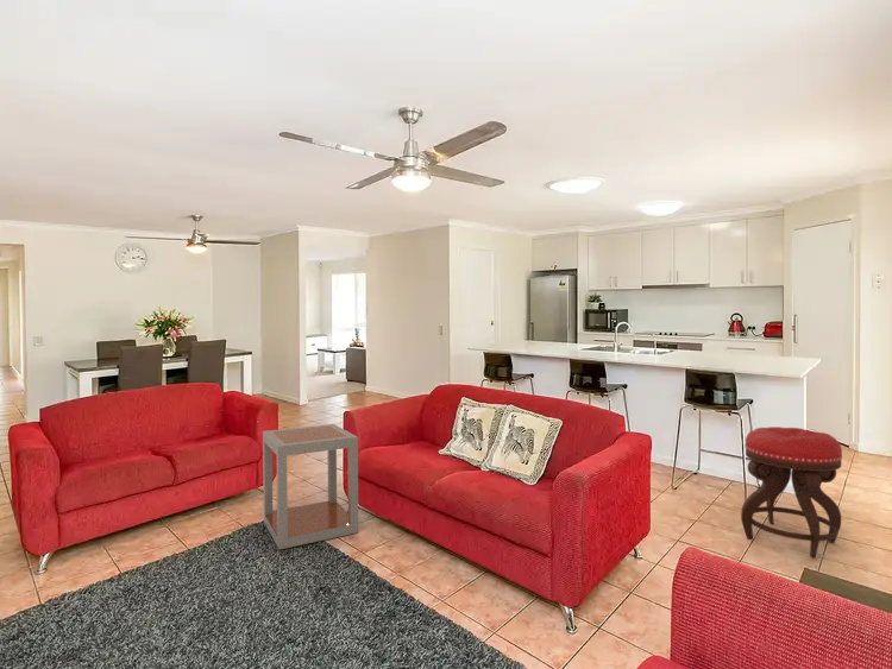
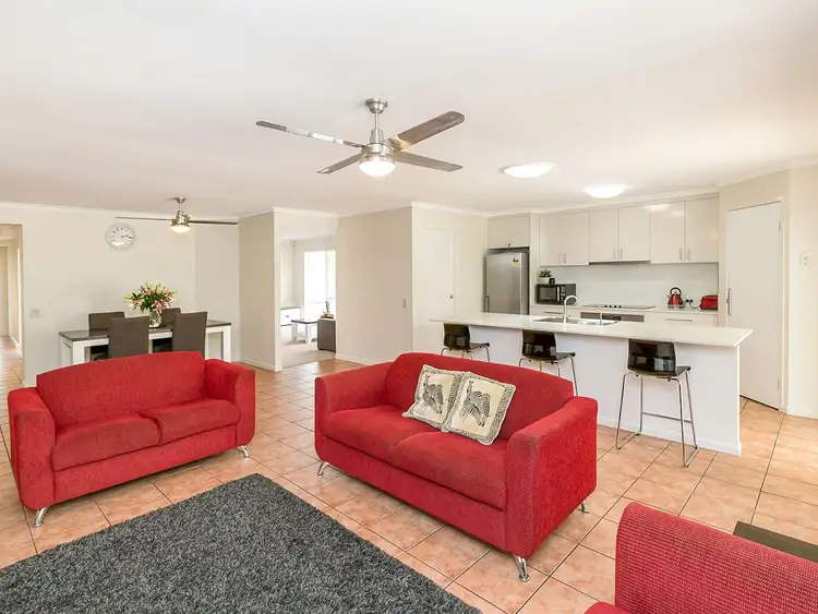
- side table [262,423,359,550]
- stool [740,425,843,560]
